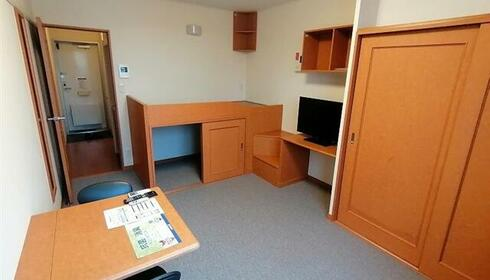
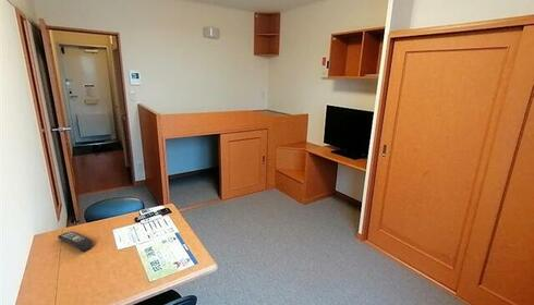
+ remote control [57,230,94,253]
